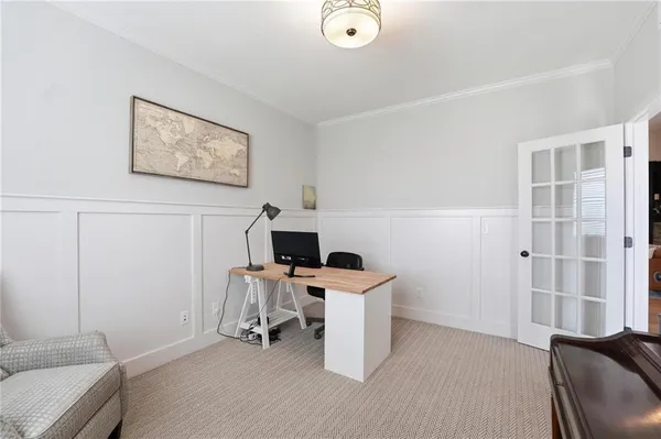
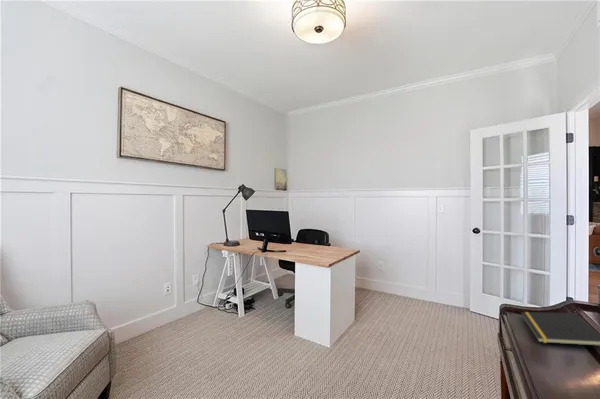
+ notepad [520,311,600,347]
